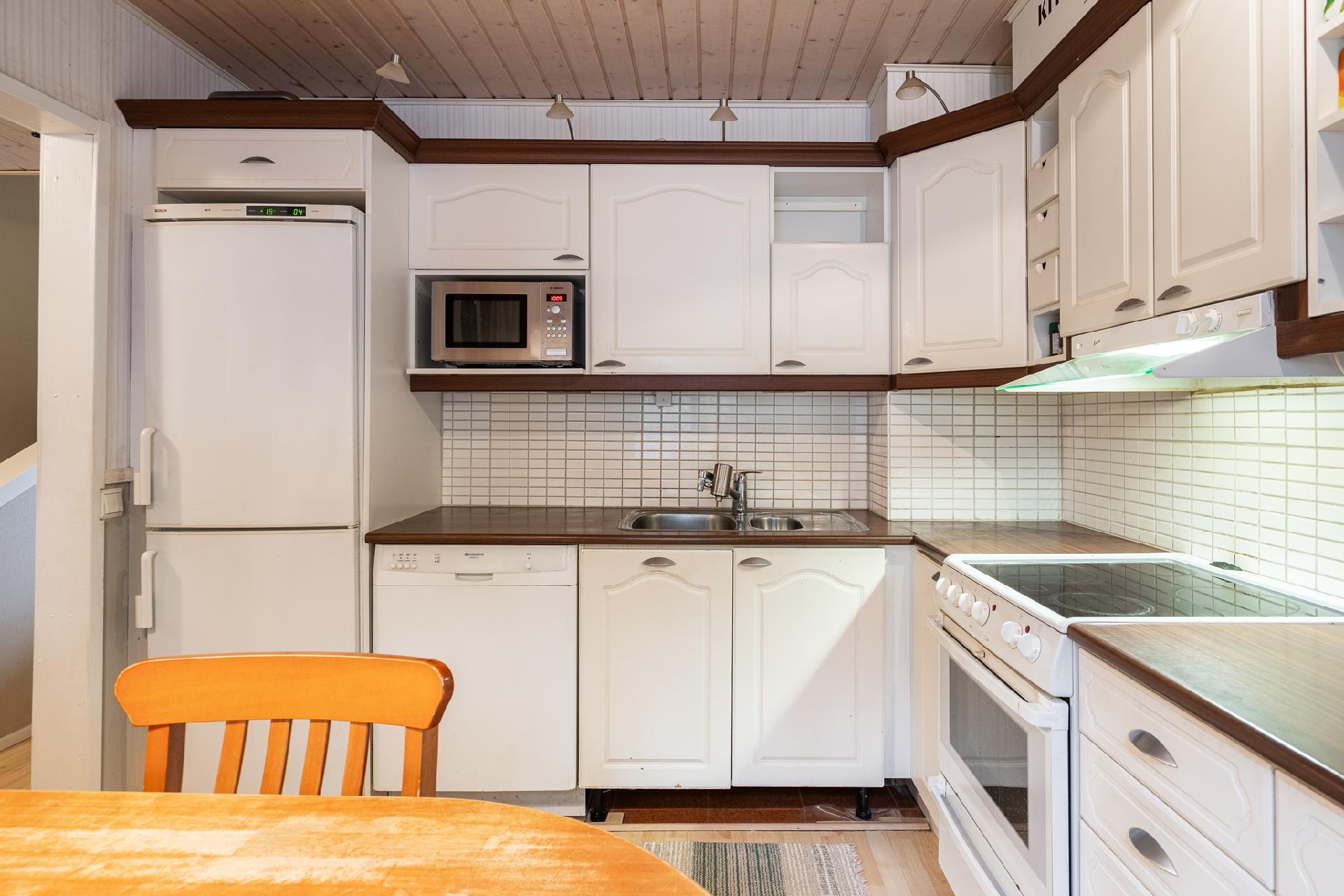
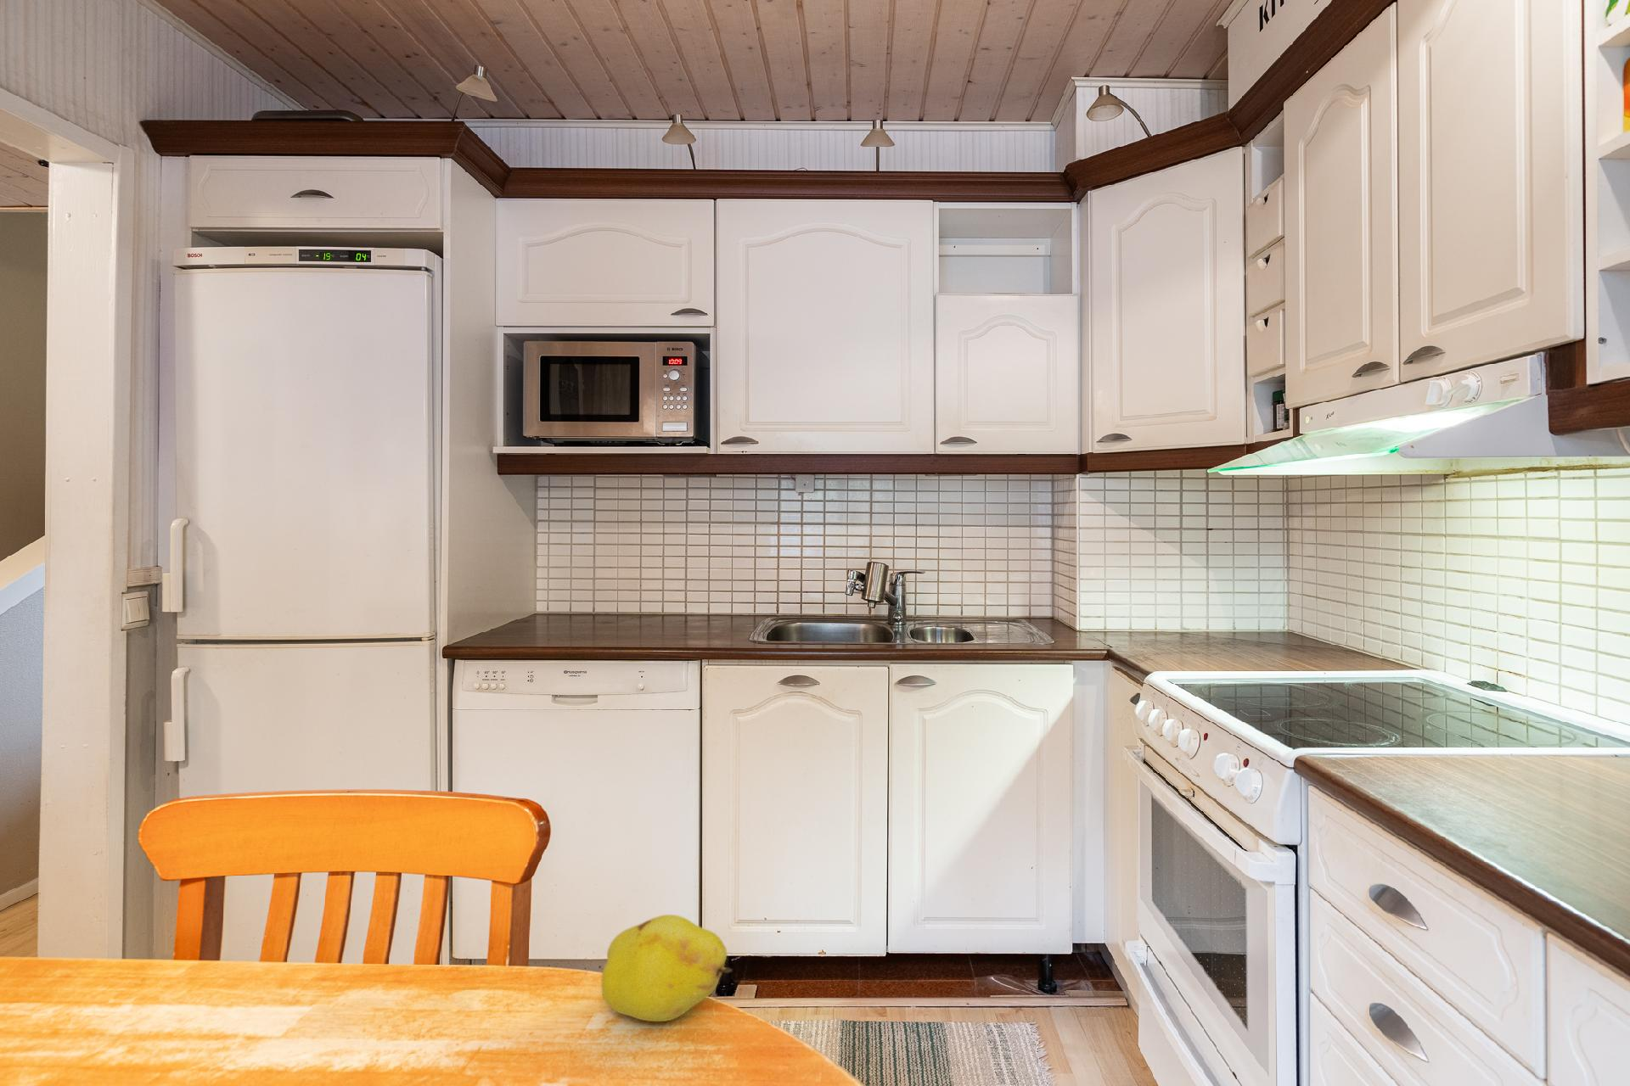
+ fruit [600,914,734,1023]
